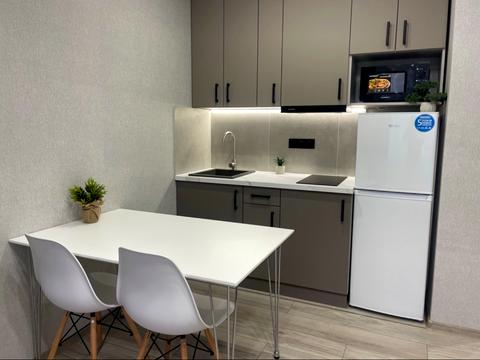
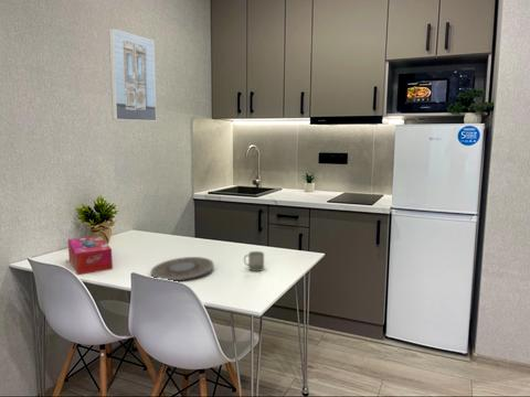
+ cup [243,250,265,272]
+ tissue box [67,235,114,276]
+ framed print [108,28,158,122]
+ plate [150,256,214,281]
